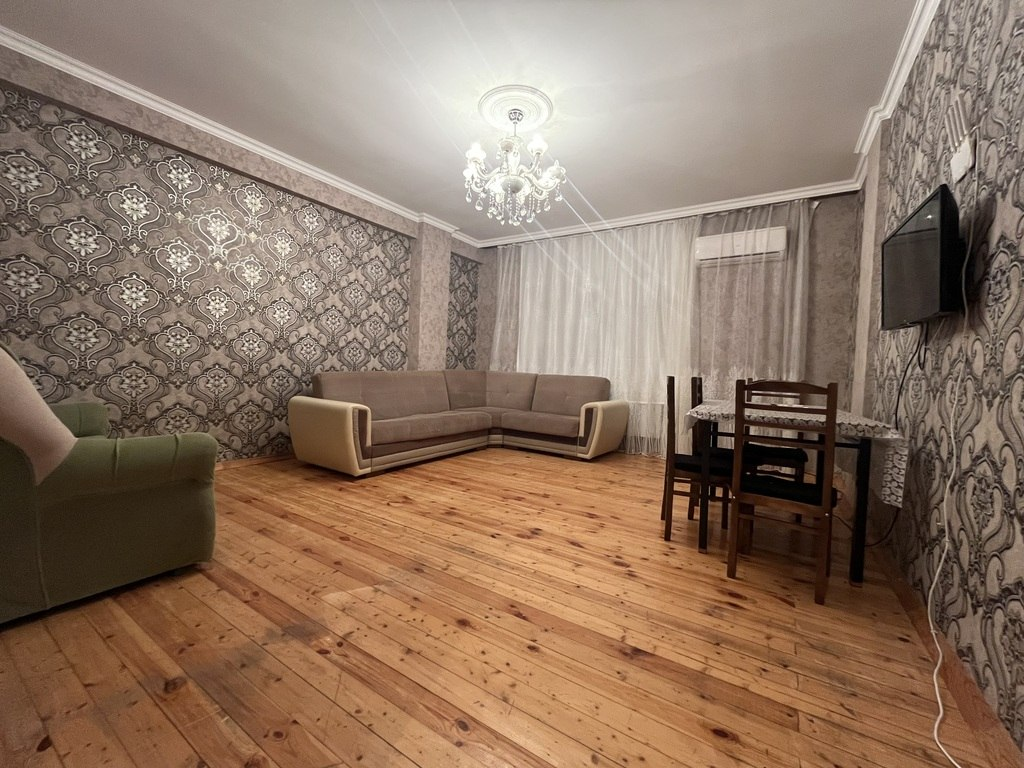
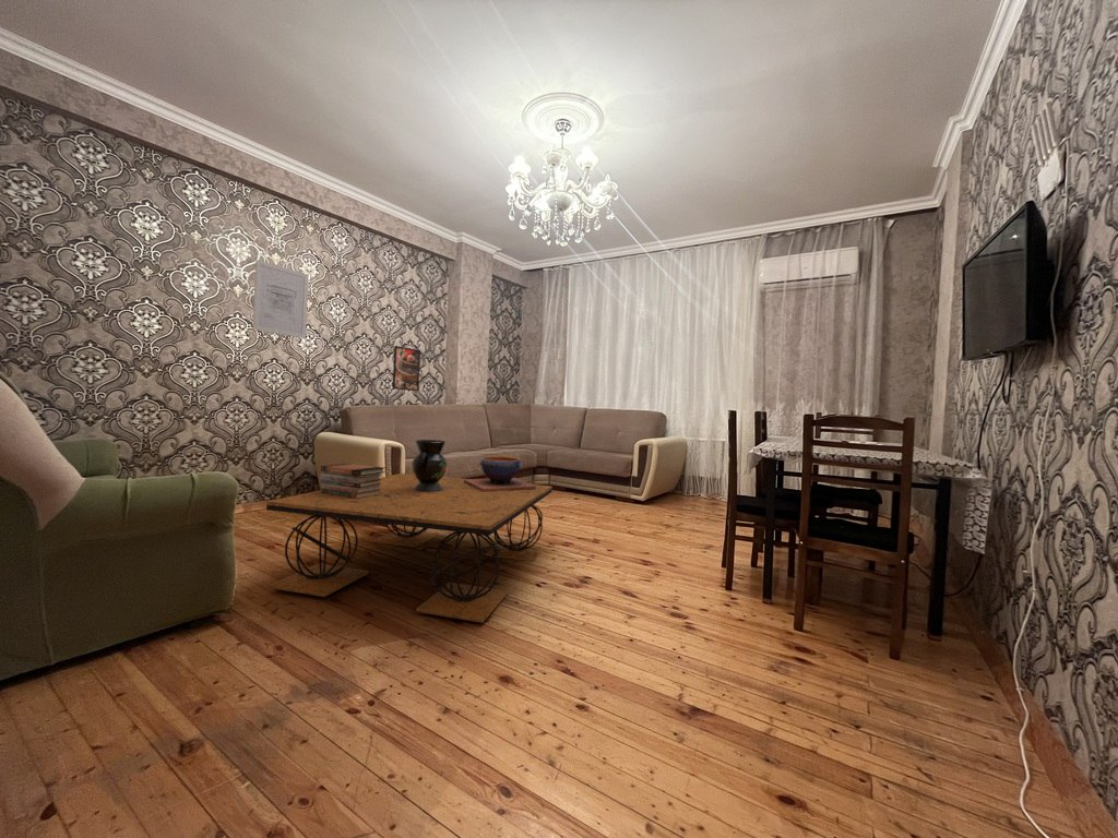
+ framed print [392,345,421,392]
+ decorative bowl [464,456,536,492]
+ coffee table [265,472,554,624]
+ book stack [319,463,386,499]
+ decorative vase [411,439,449,492]
+ wall art [252,259,309,339]
